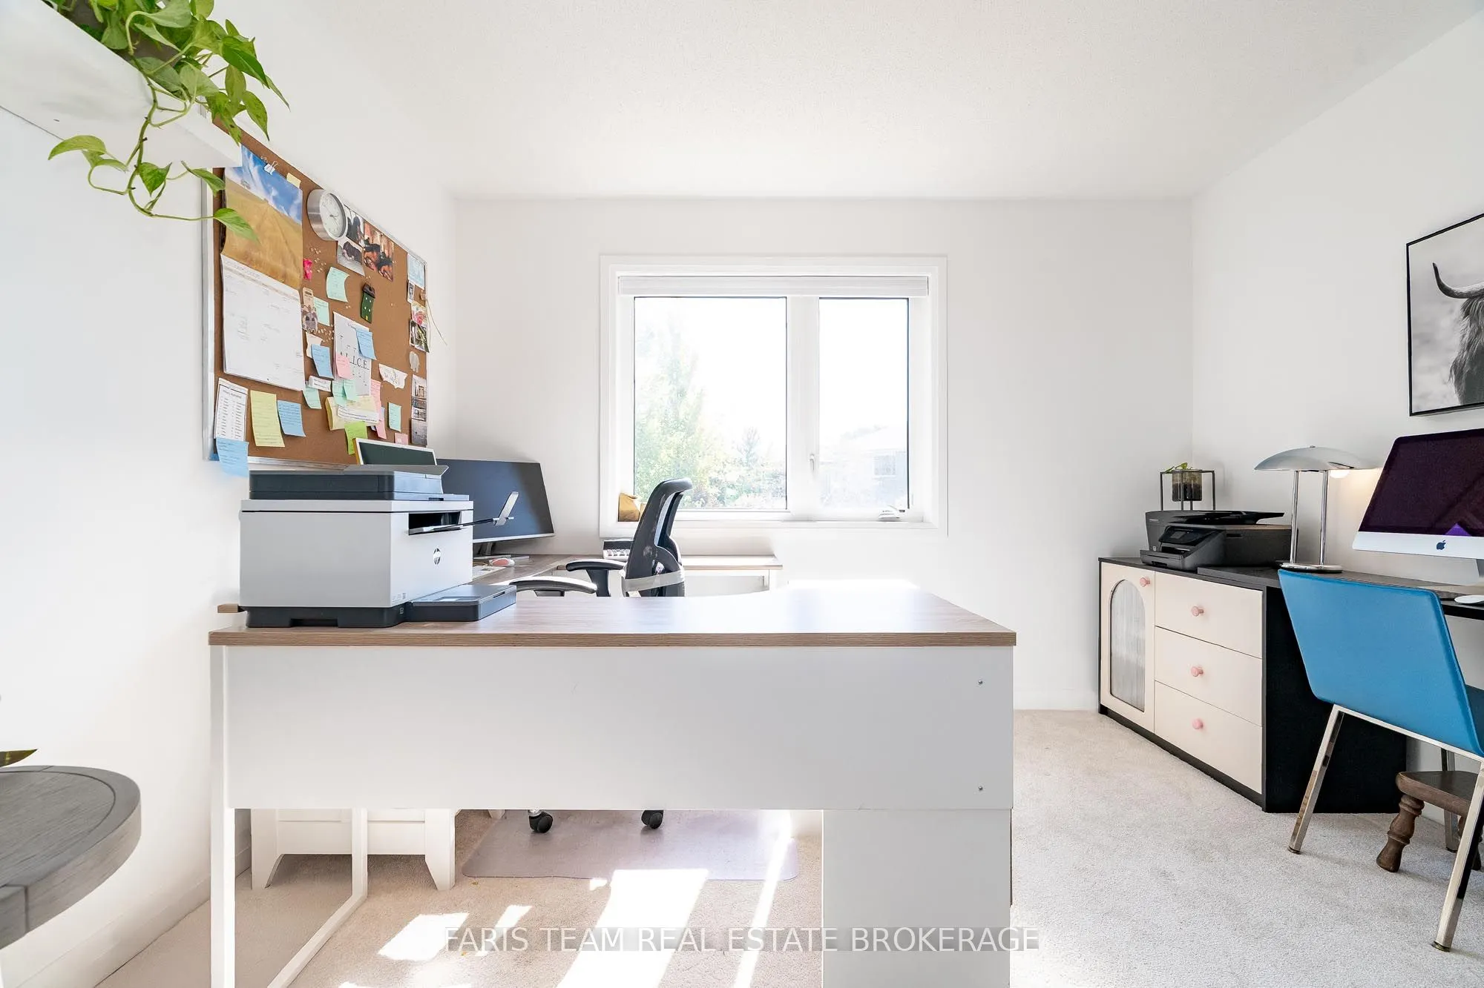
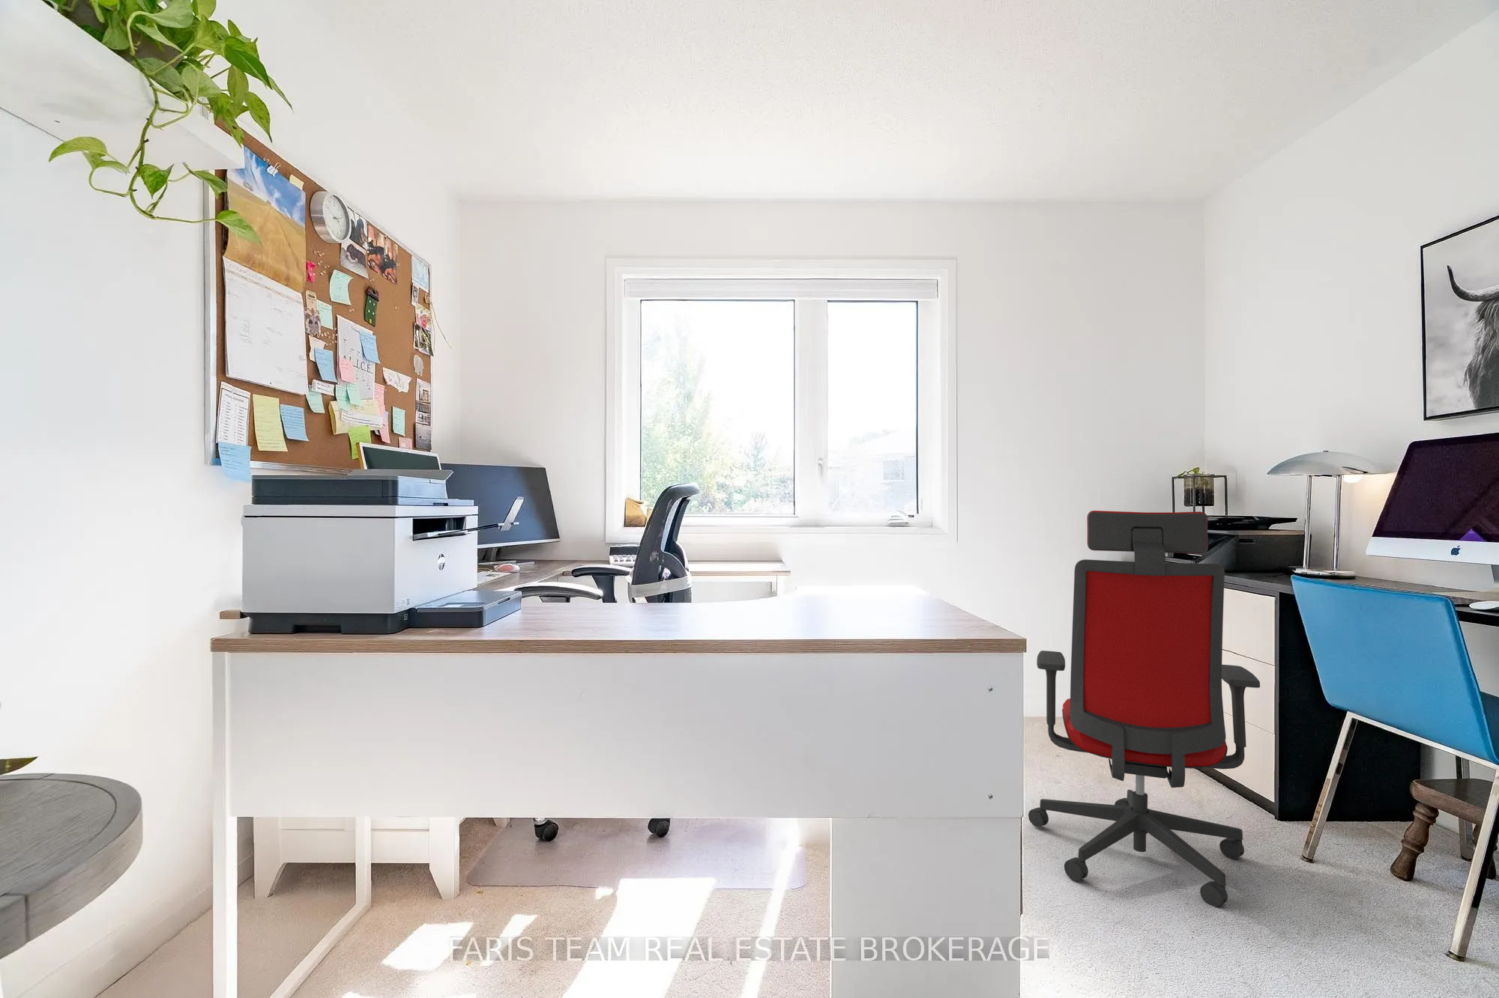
+ office chair [1028,510,1260,908]
